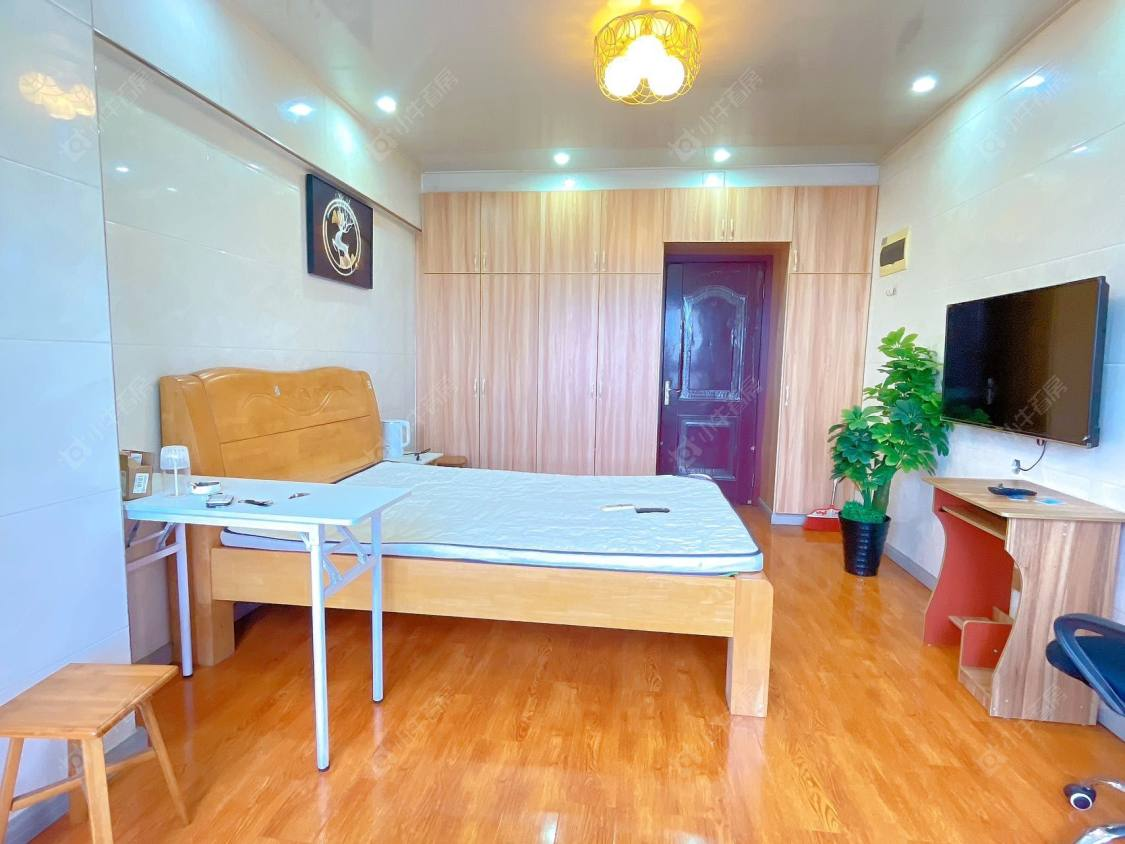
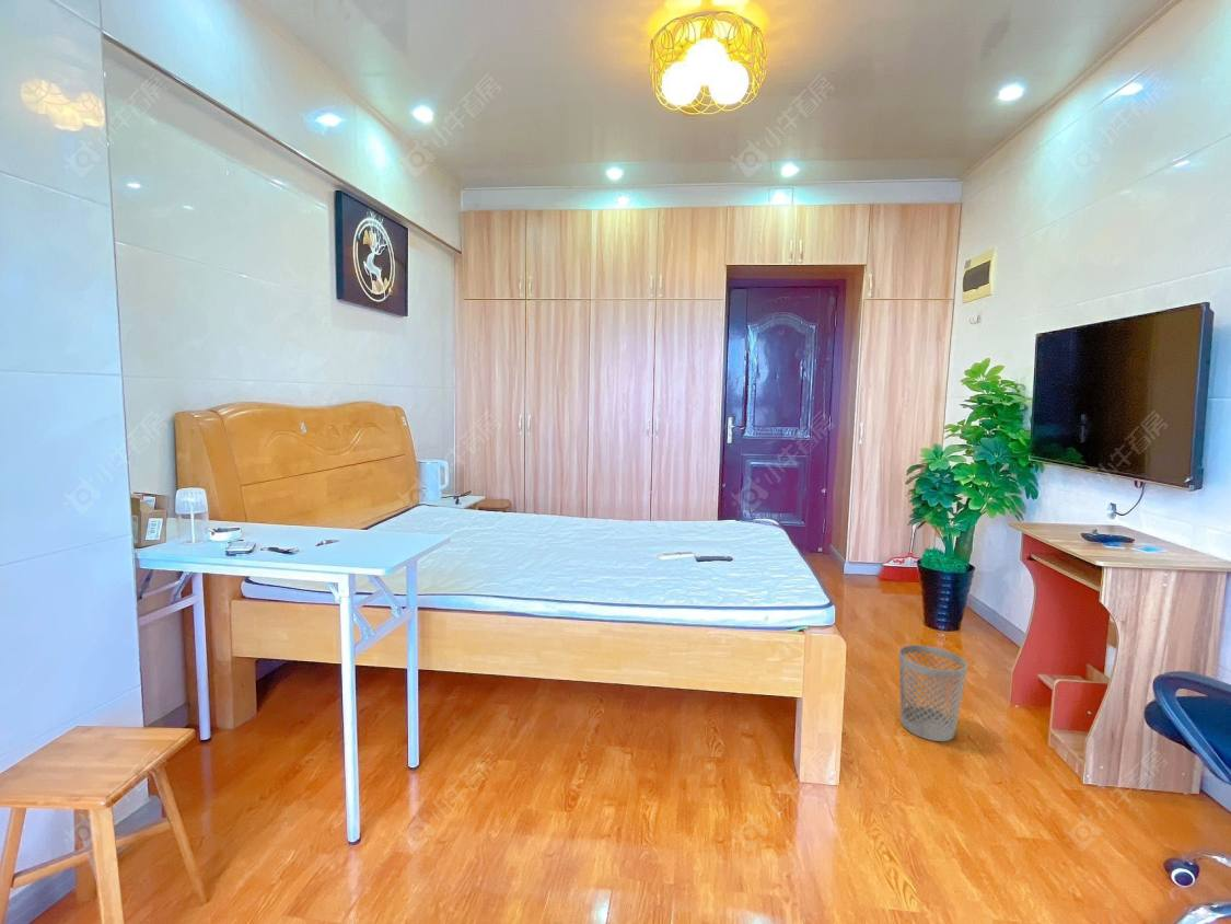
+ wastebasket [898,644,968,742]
